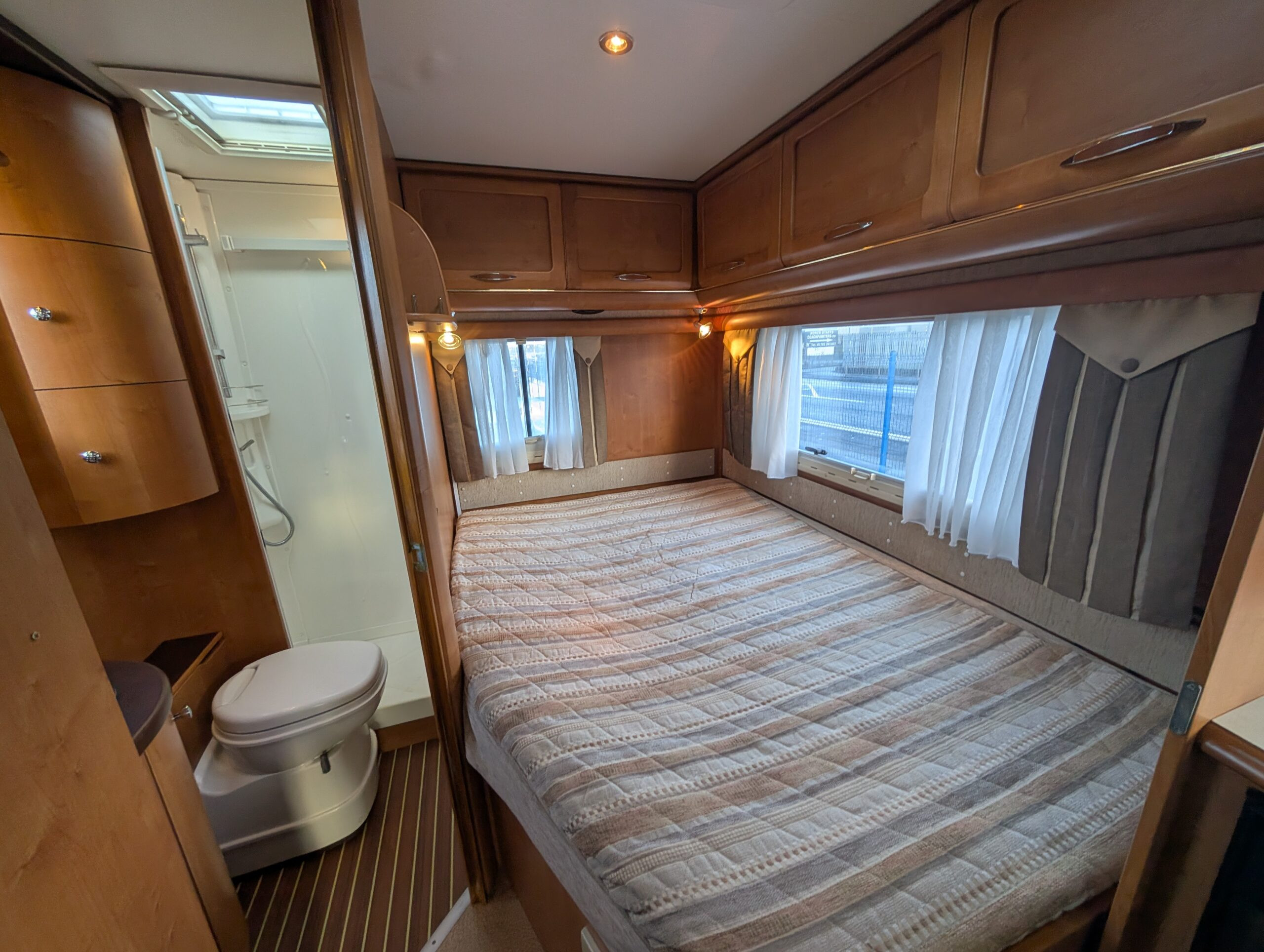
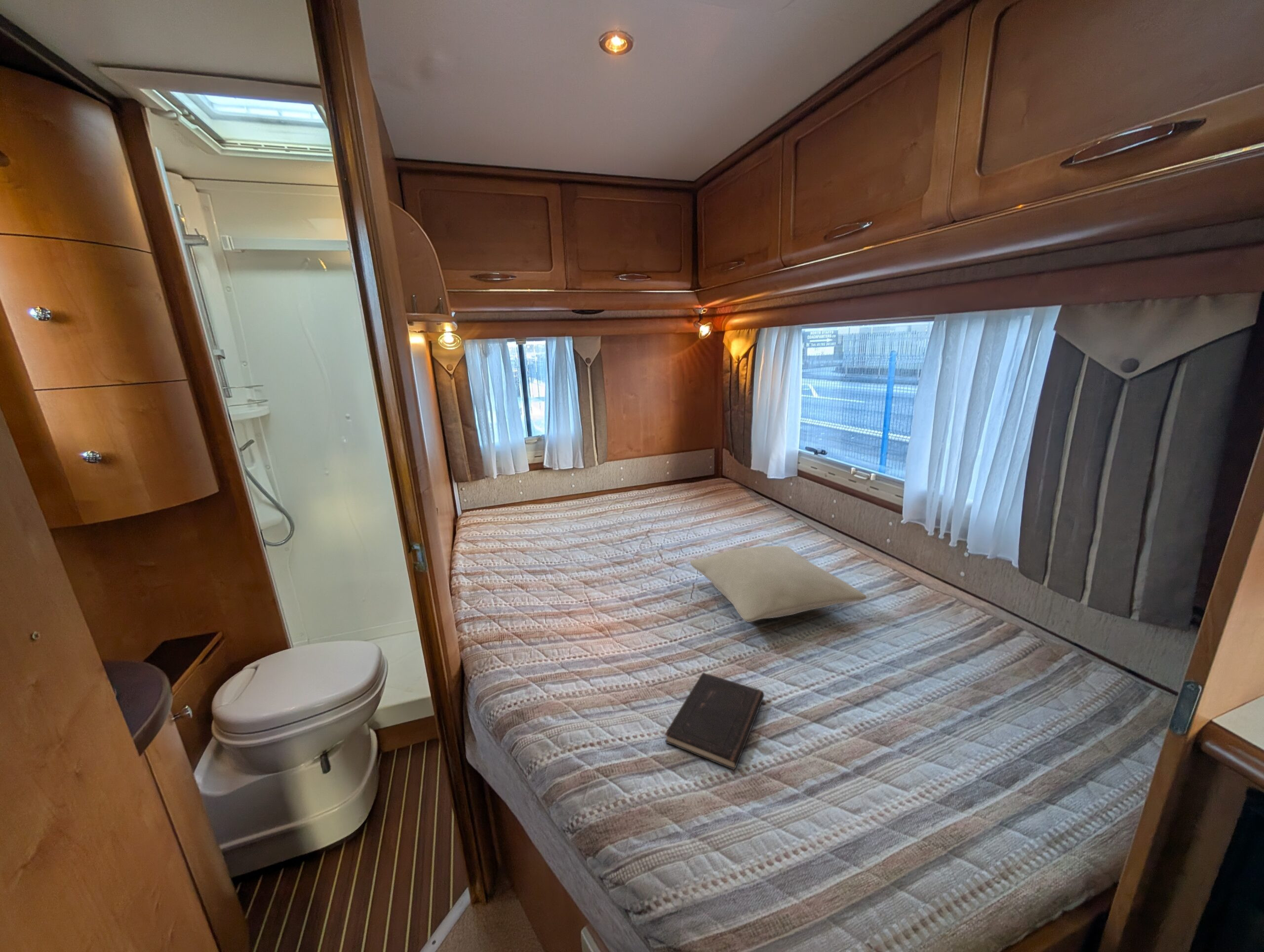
+ hardcover book [664,672,764,770]
+ pillow [689,545,868,623]
